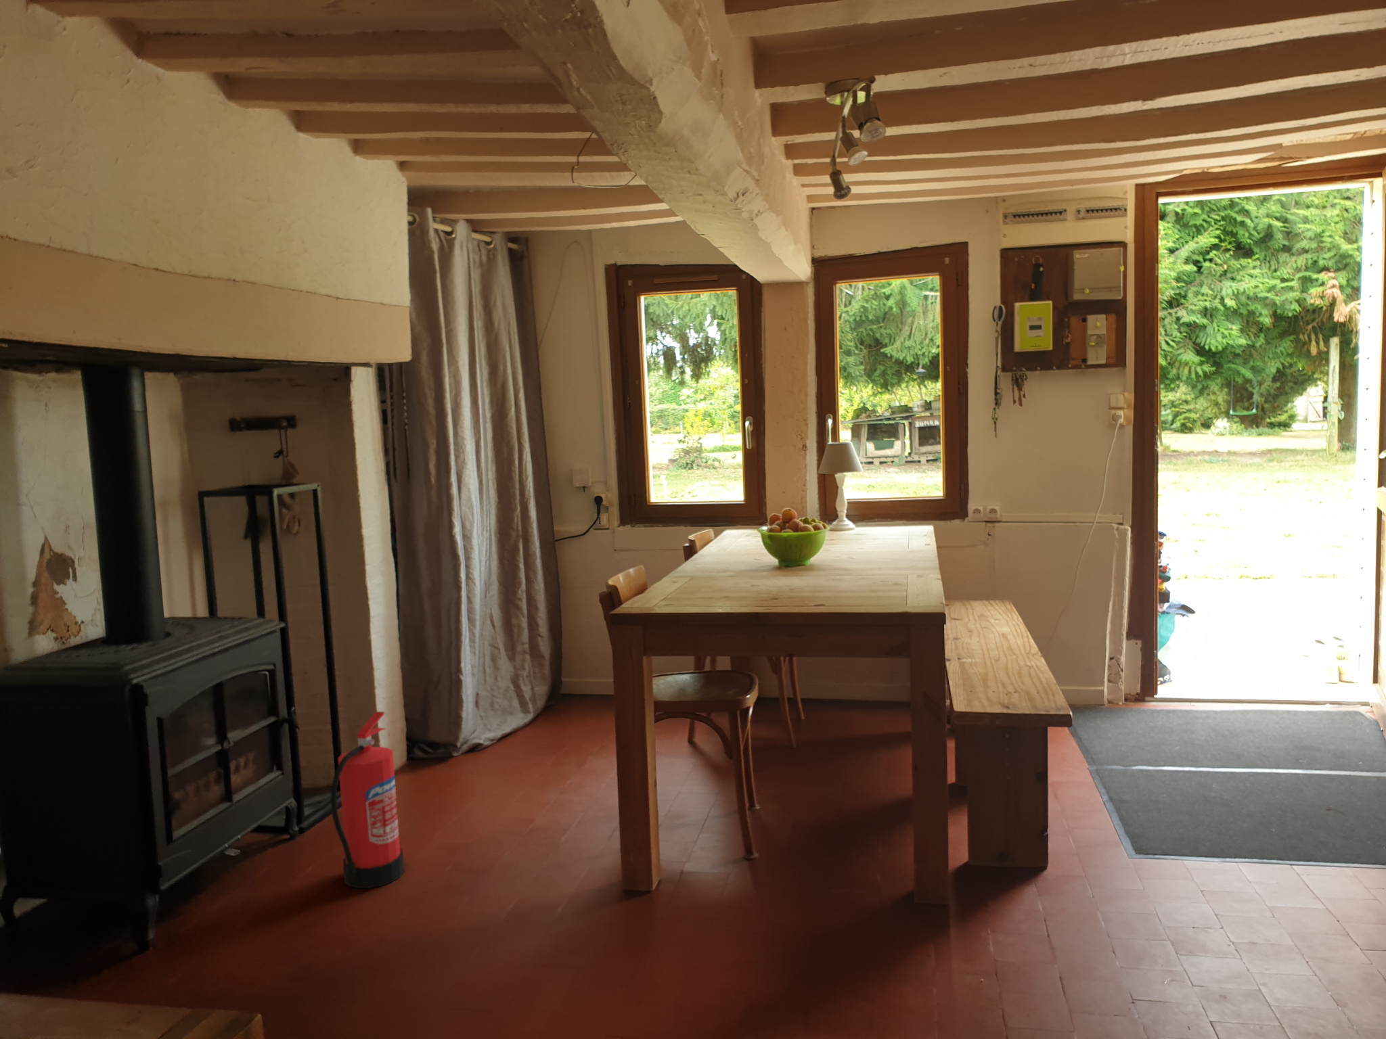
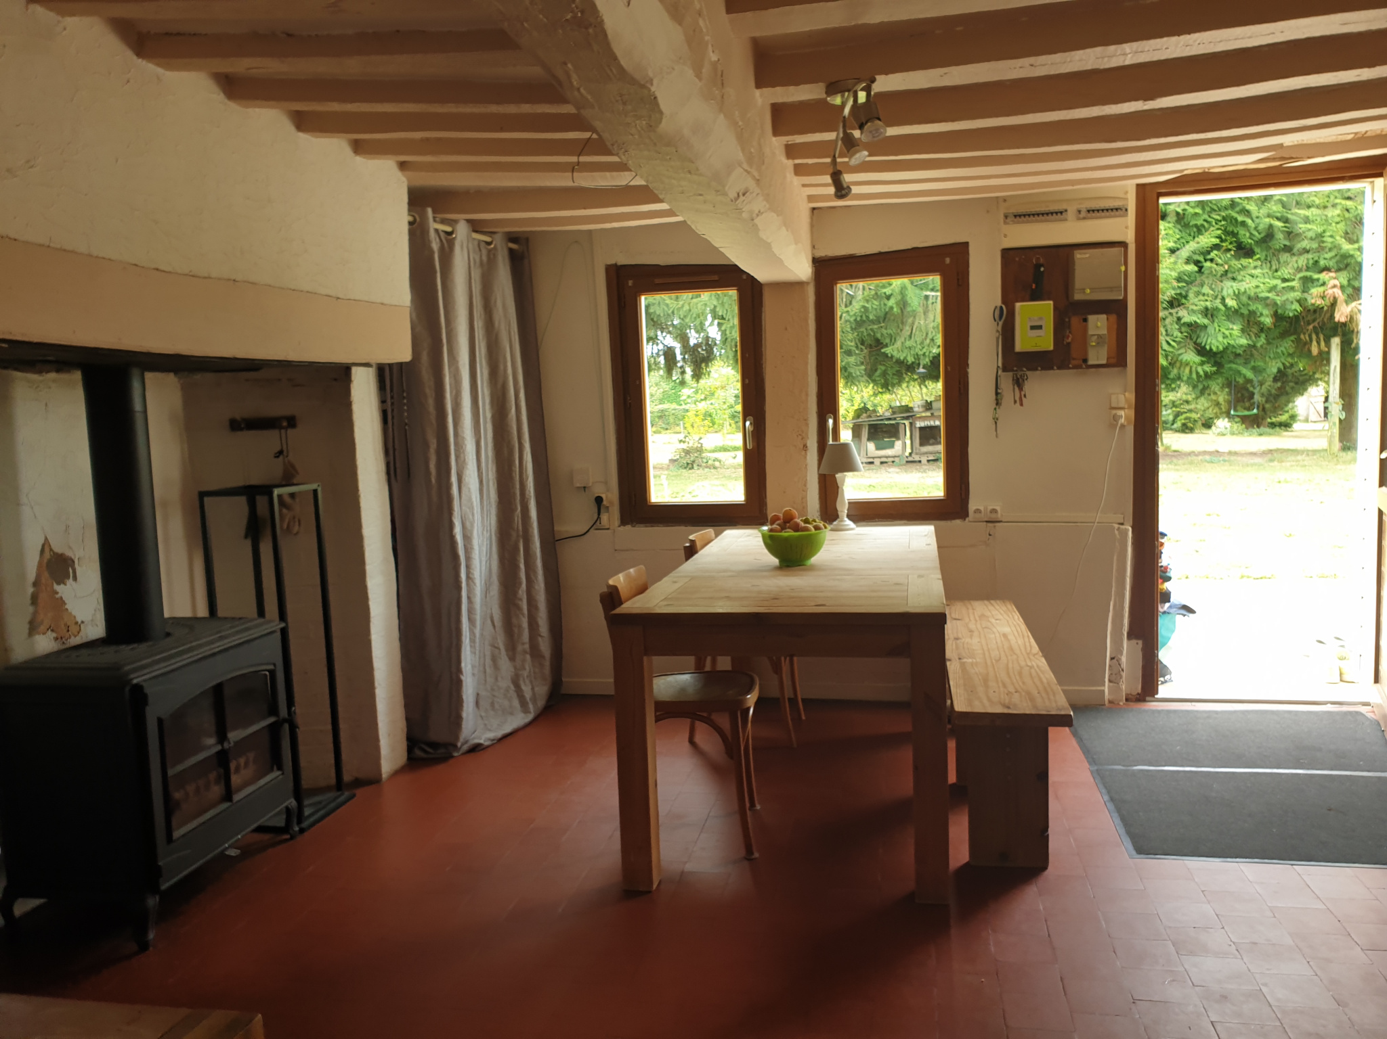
- fire extinguisher [330,710,405,888]
